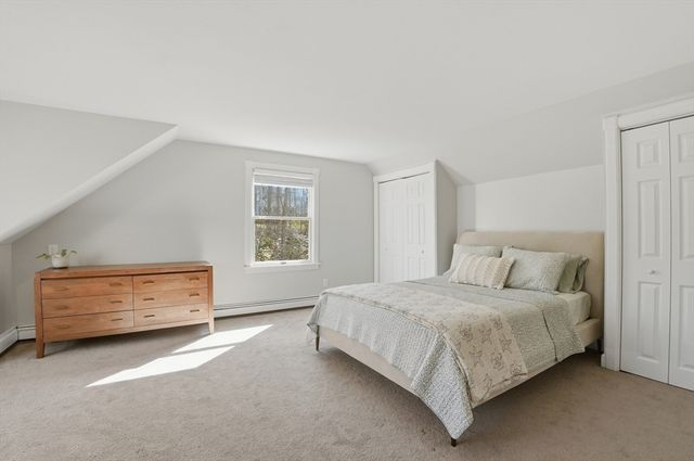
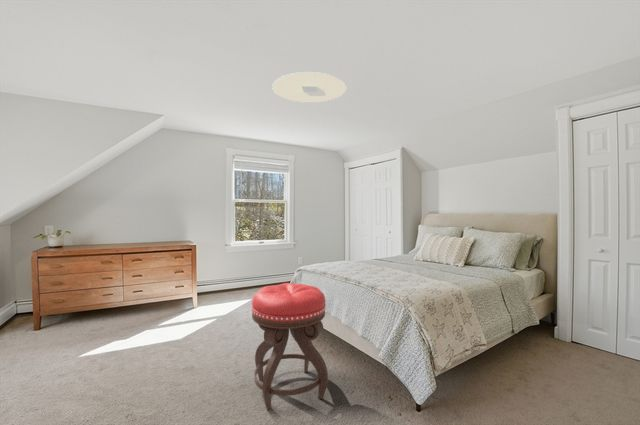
+ stool [250,282,329,412]
+ ceiling light [271,71,347,104]
